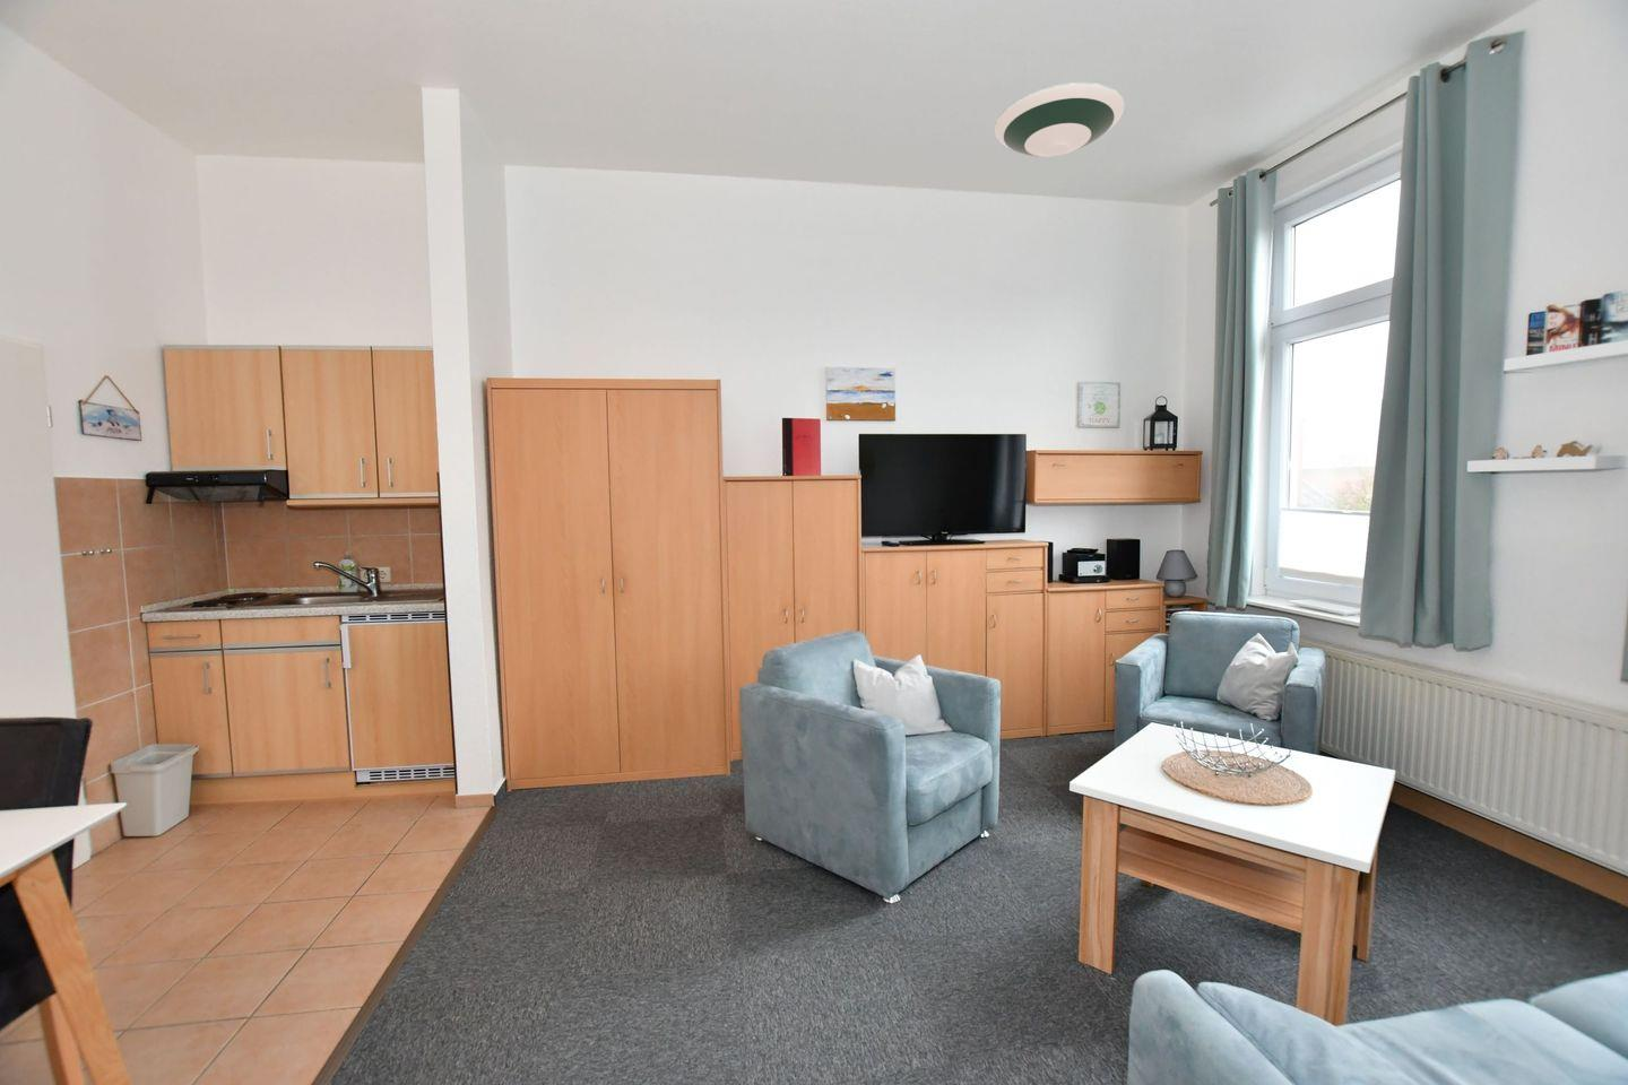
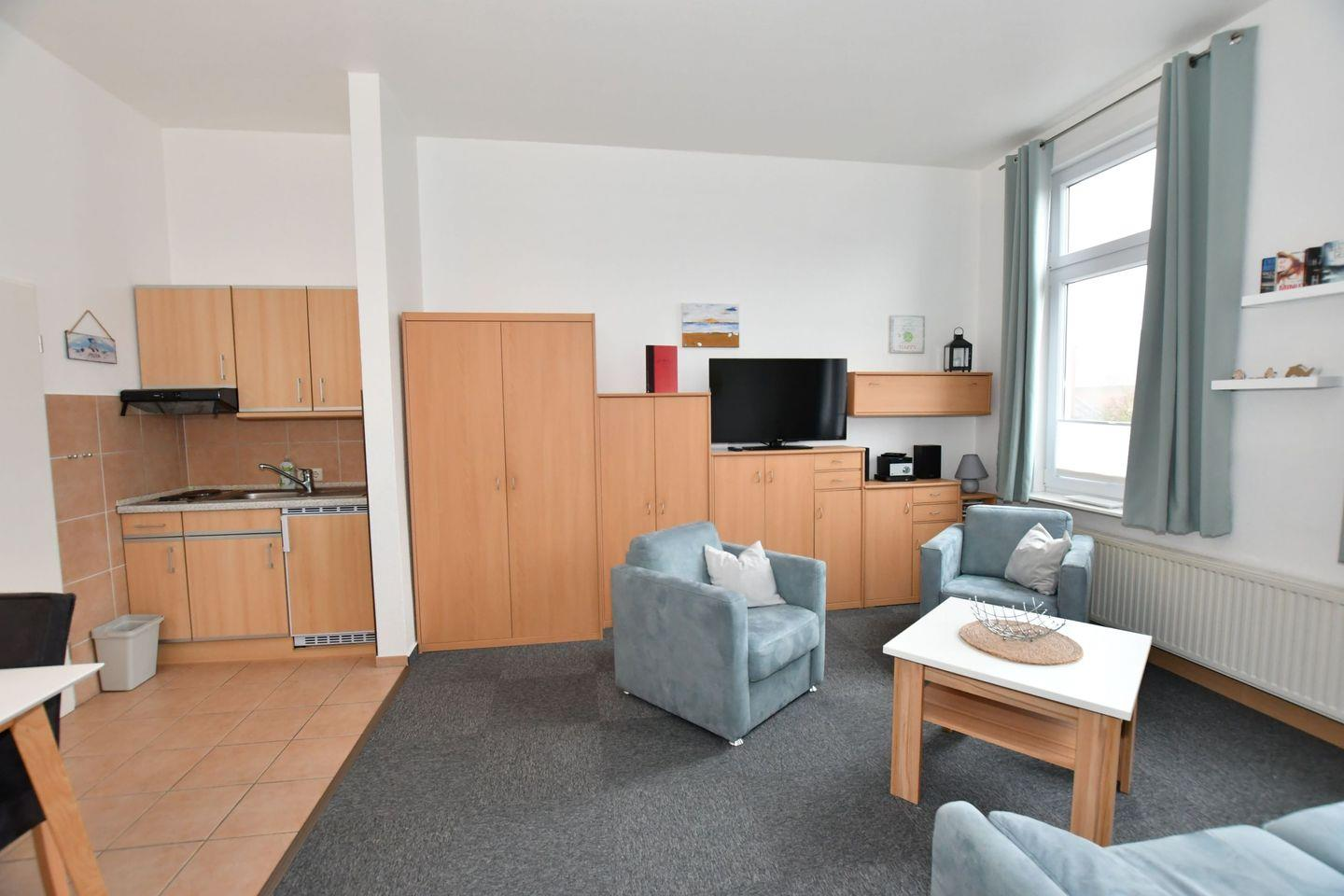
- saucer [993,81,1127,159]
